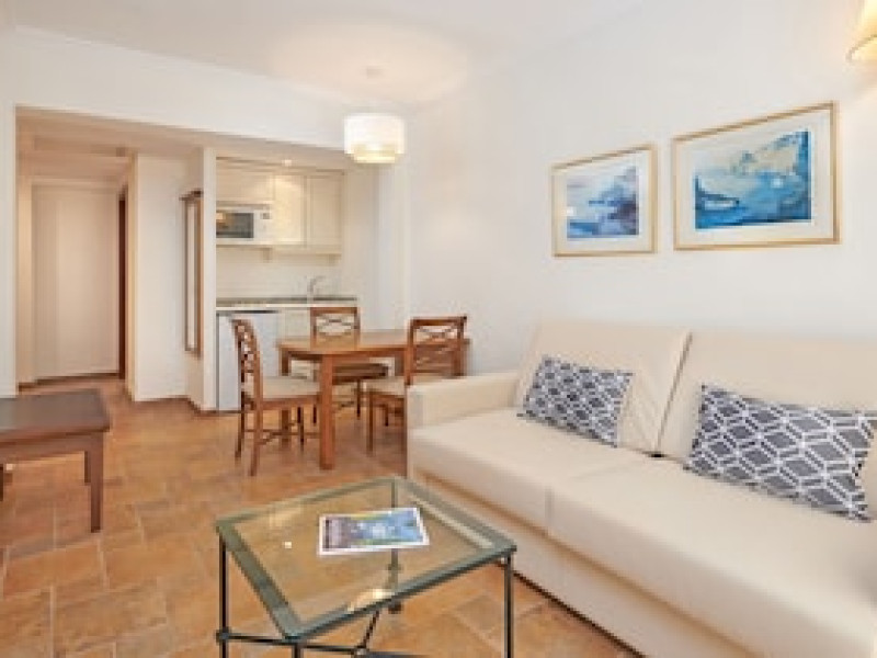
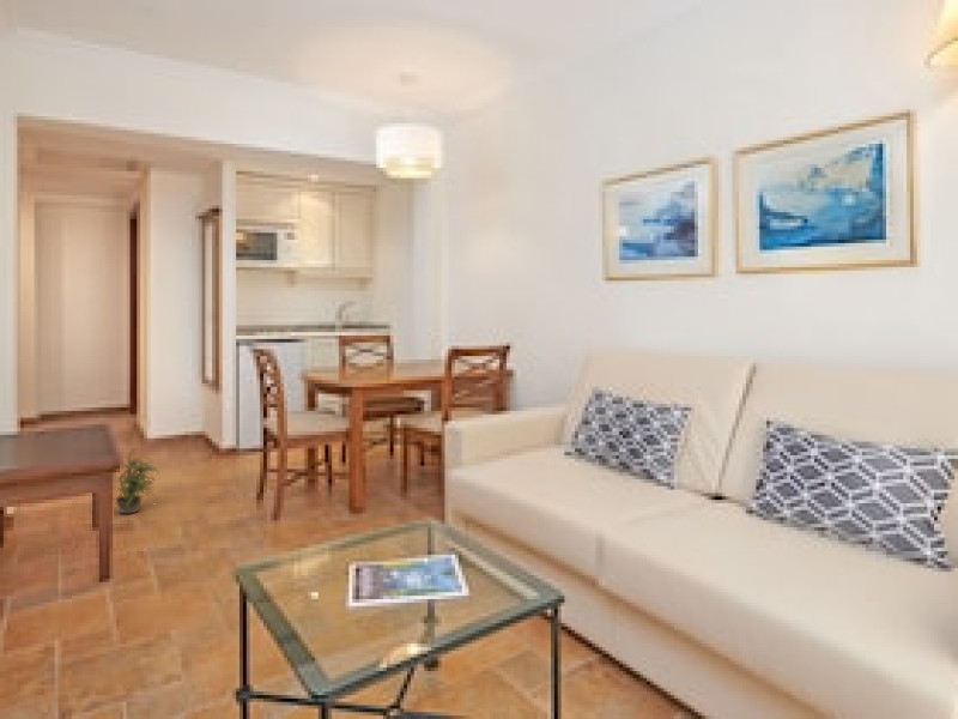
+ potted plant [114,447,162,514]
